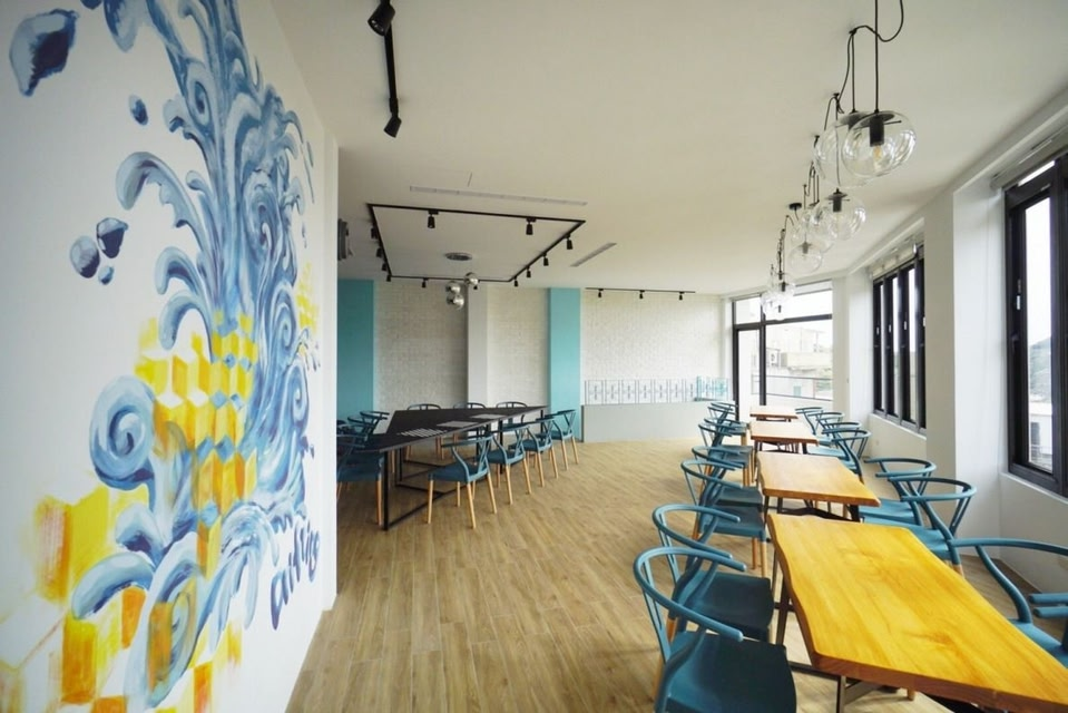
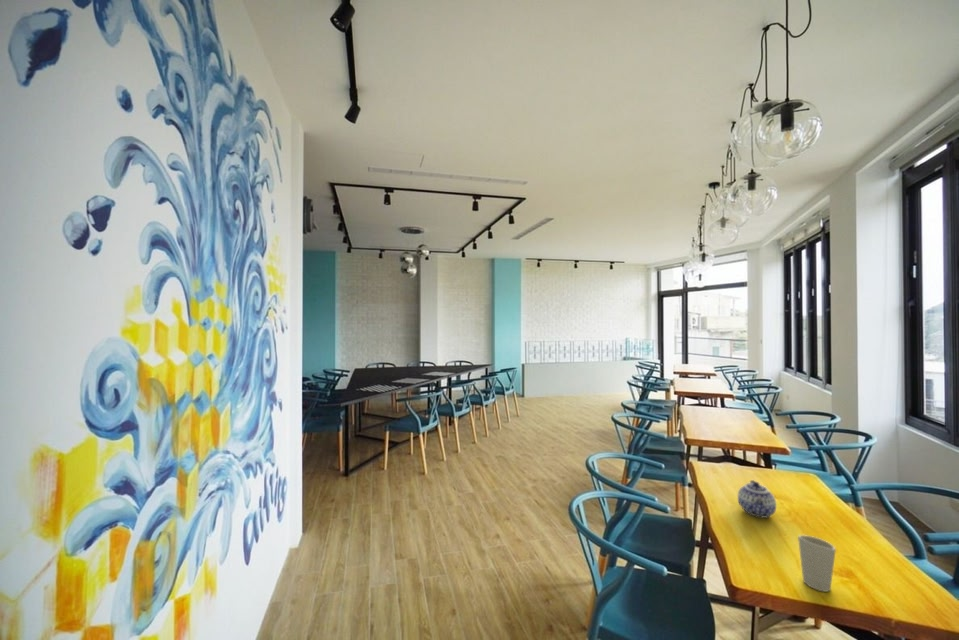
+ teapot [737,479,777,519]
+ cup [797,534,837,593]
